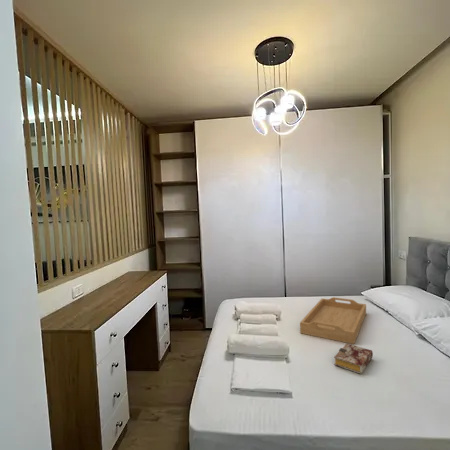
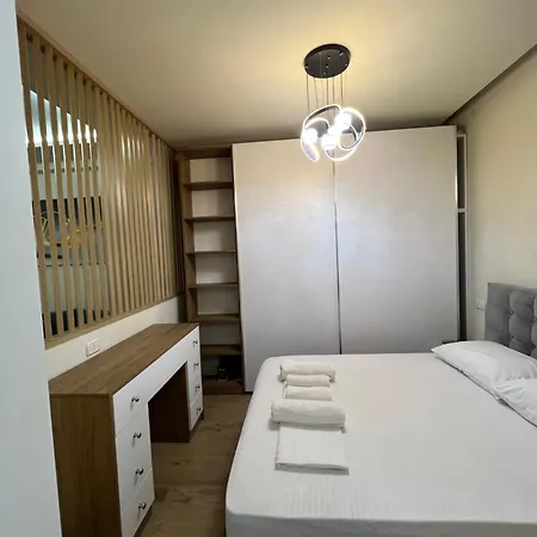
- book [333,343,374,375]
- serving tray [299,296,367,345]
